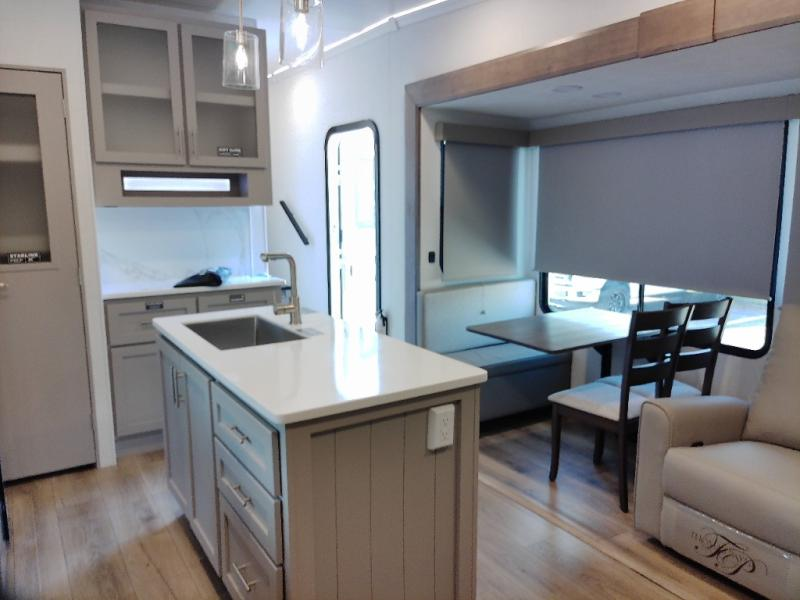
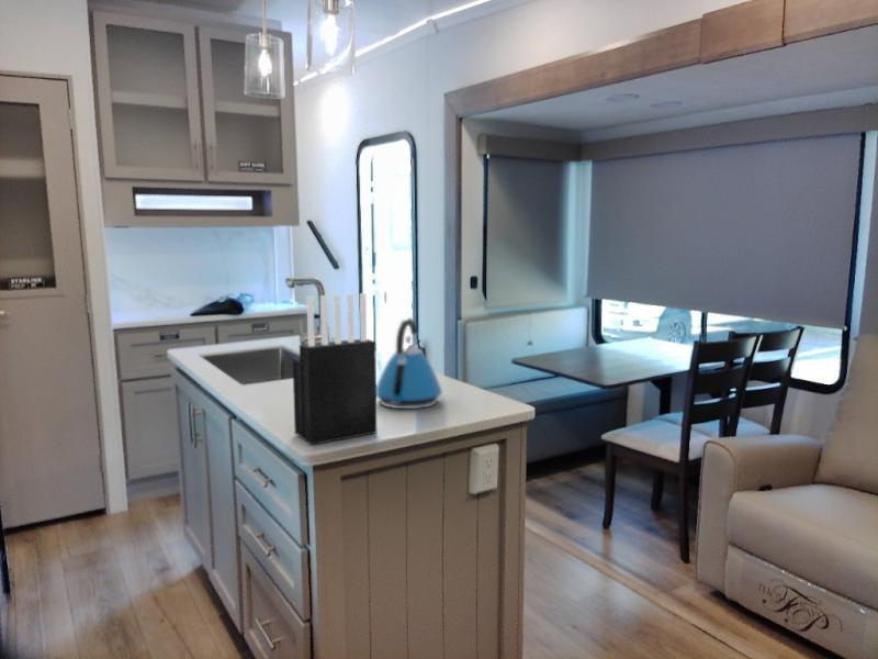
+ kettle [376,316,443,410]
+ knife block [291,292,378,446]
